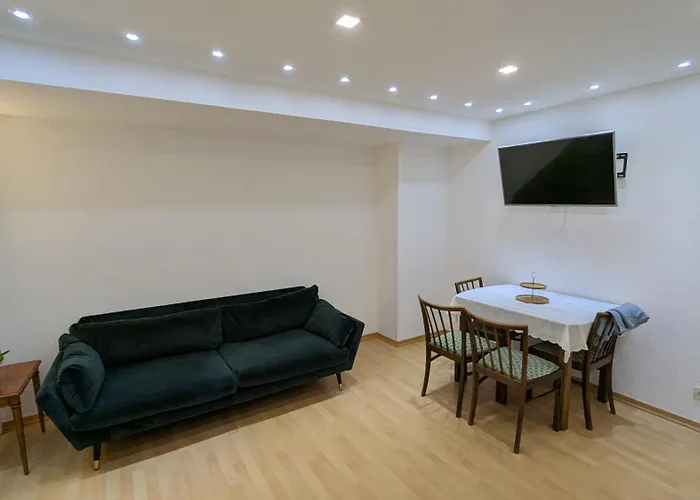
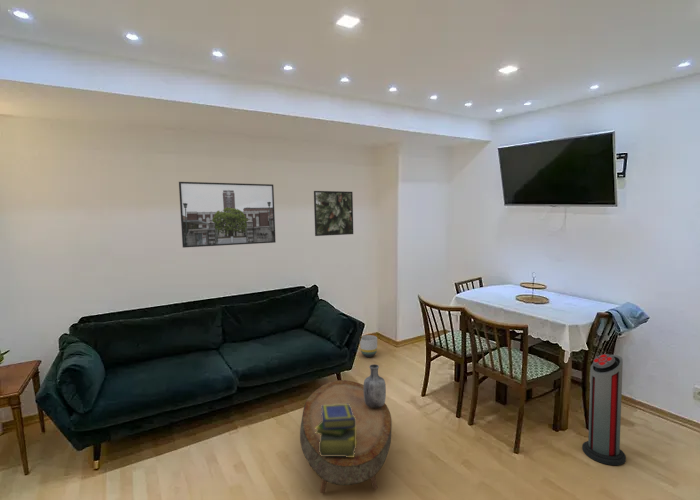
+ air purifier [581,353,627,466]
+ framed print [313,190,354,237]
+ stack of books [315,404,356,457]
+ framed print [178,181,277,248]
+ planter [359,334,378,358]
+ vase [363,363,387,408]
+ coffee table [299,379,393,494]
